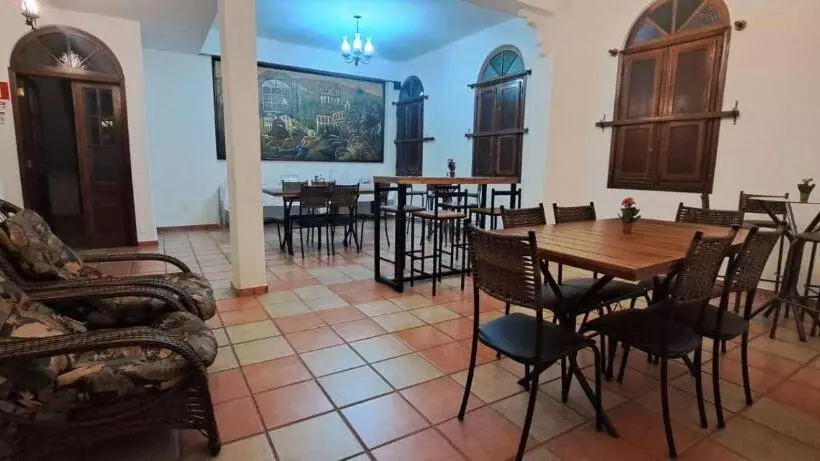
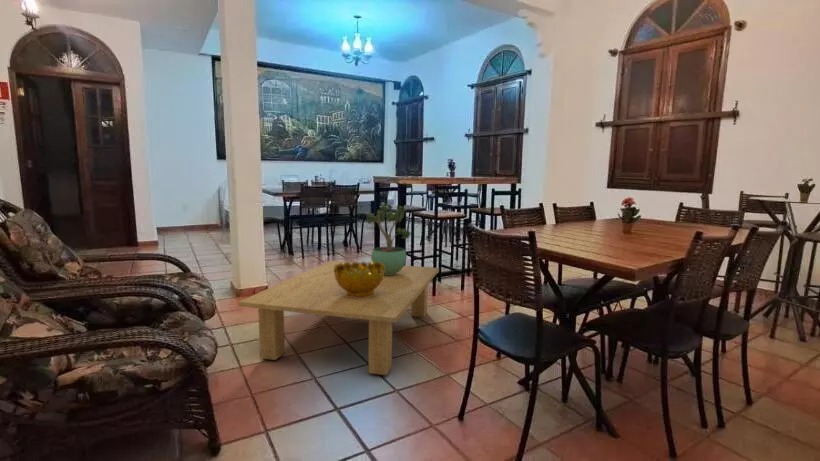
+ coffee table [237,259,440,376]
+ decorative bowl [333,260,385,299]
+ potted plant [366,203,412,275]
